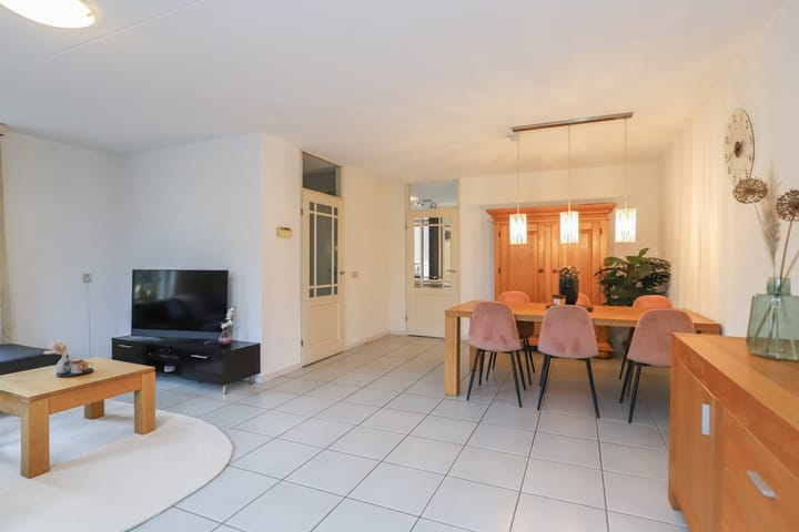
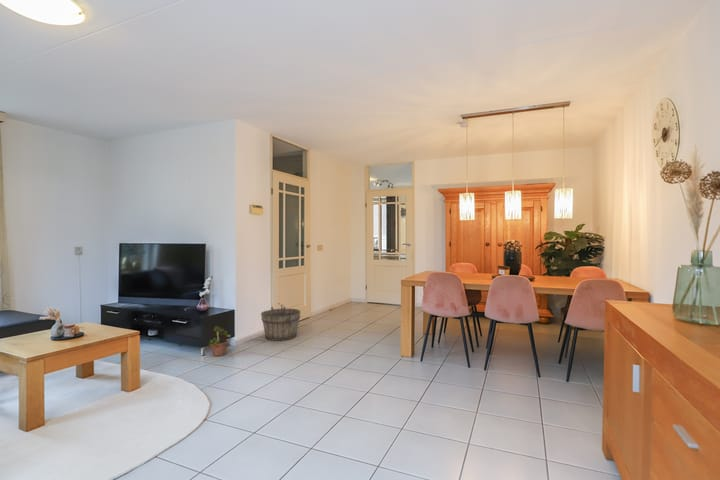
+ potted plant [208,325,232,357]
+ wooden bucket [260,302,302,342]
